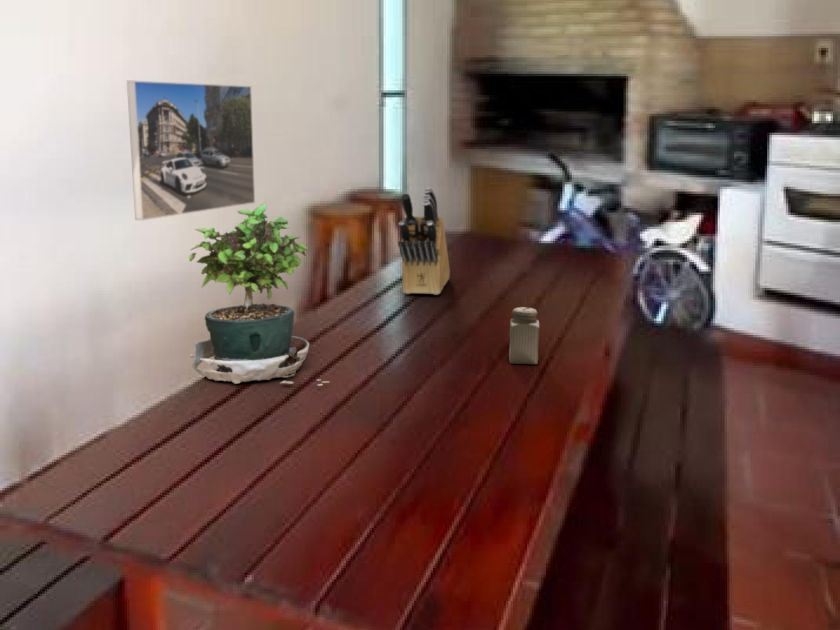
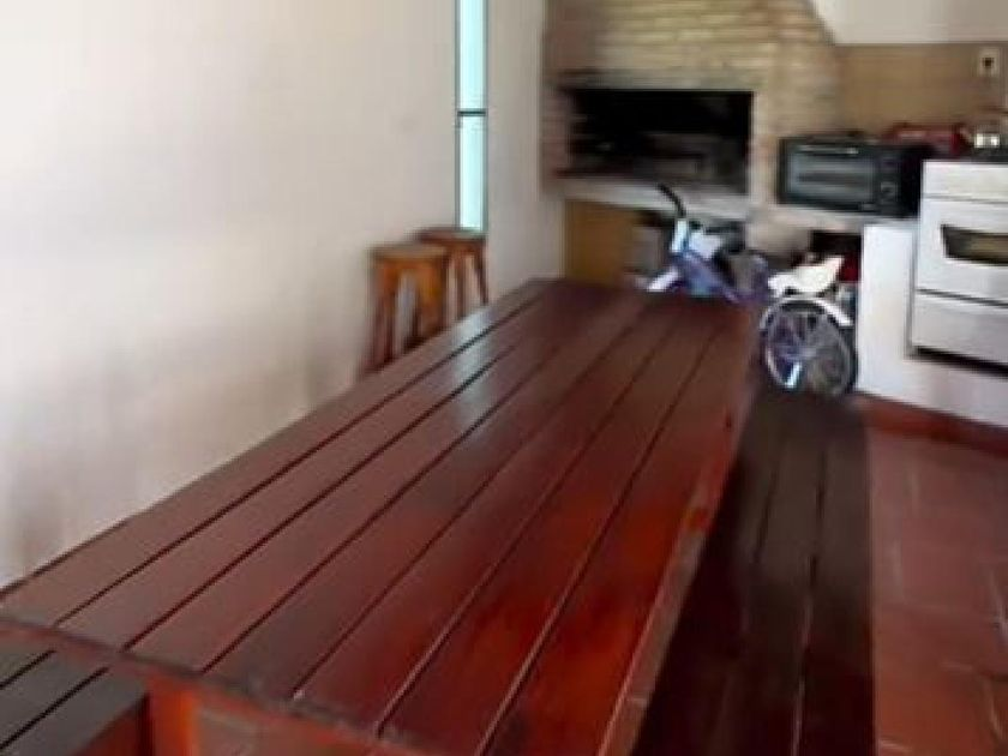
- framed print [126,80,256,221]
- salt shaker [508,306,540,365]
- potted plant [187,203,331,387]
- knife block [397,187,451,296]
